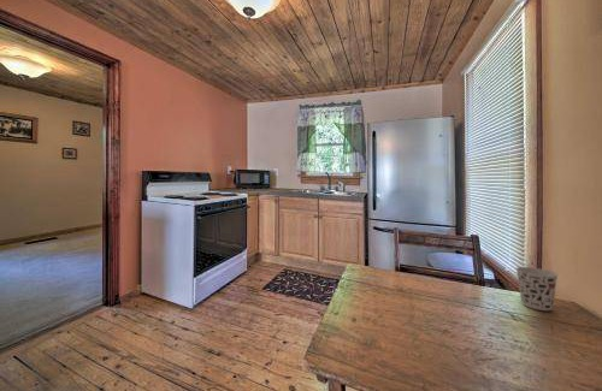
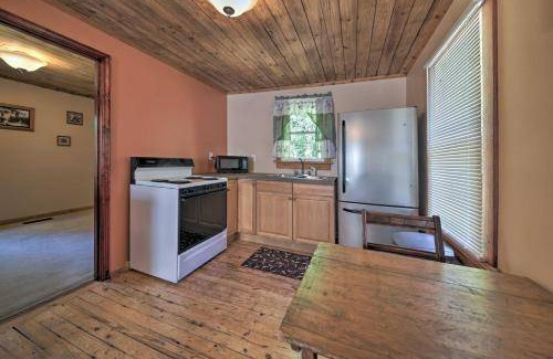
- cup [514,266,560,312]
